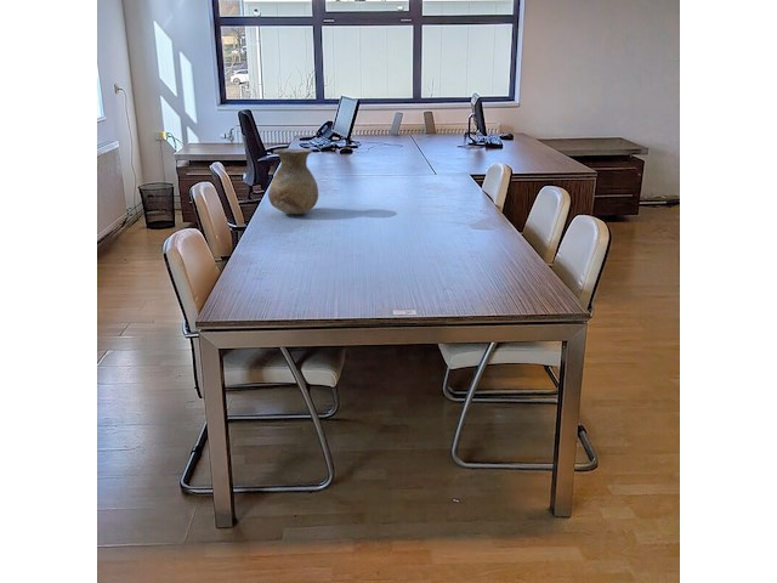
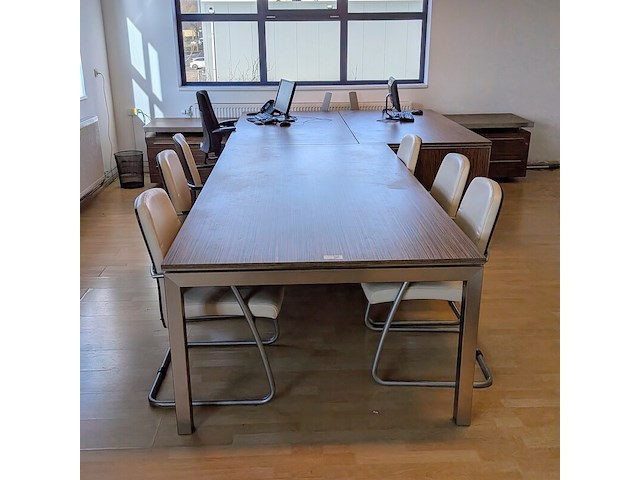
- vase [267,147,319,215]
